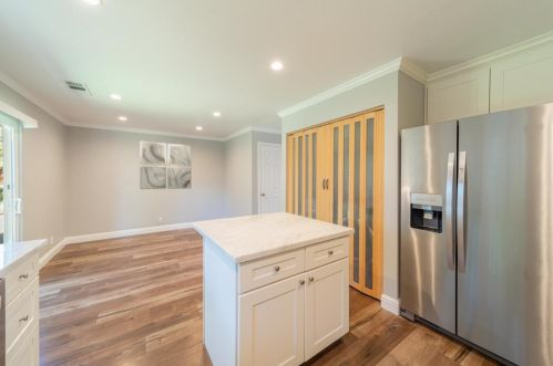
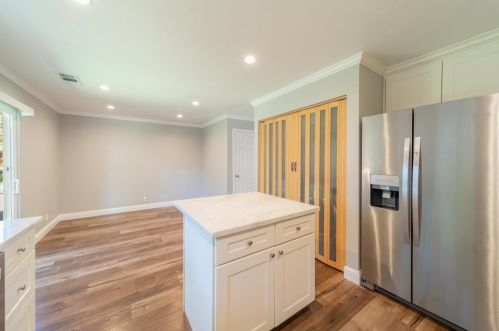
- wall art [139,140,193,190]
